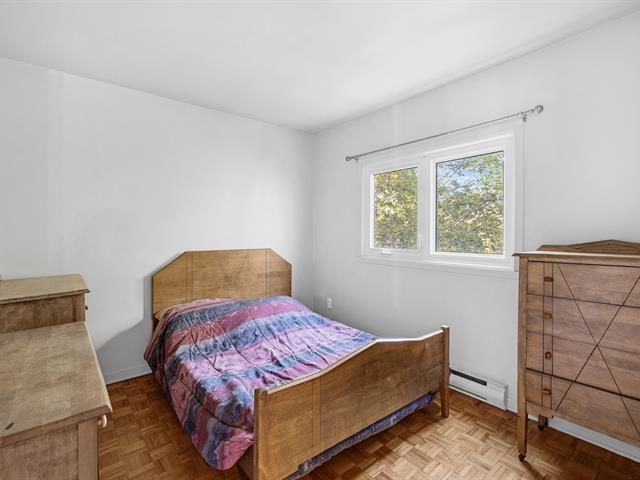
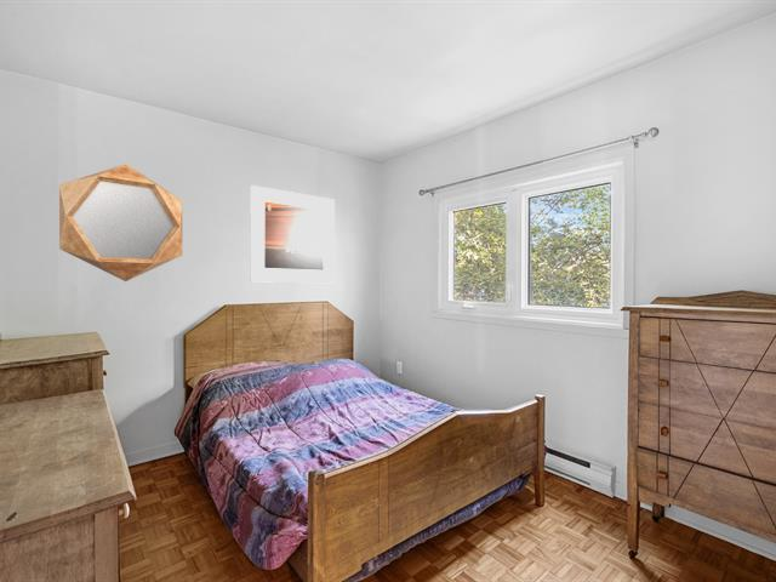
+ home mirror [58,162,183,283]
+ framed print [249,184,336,284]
